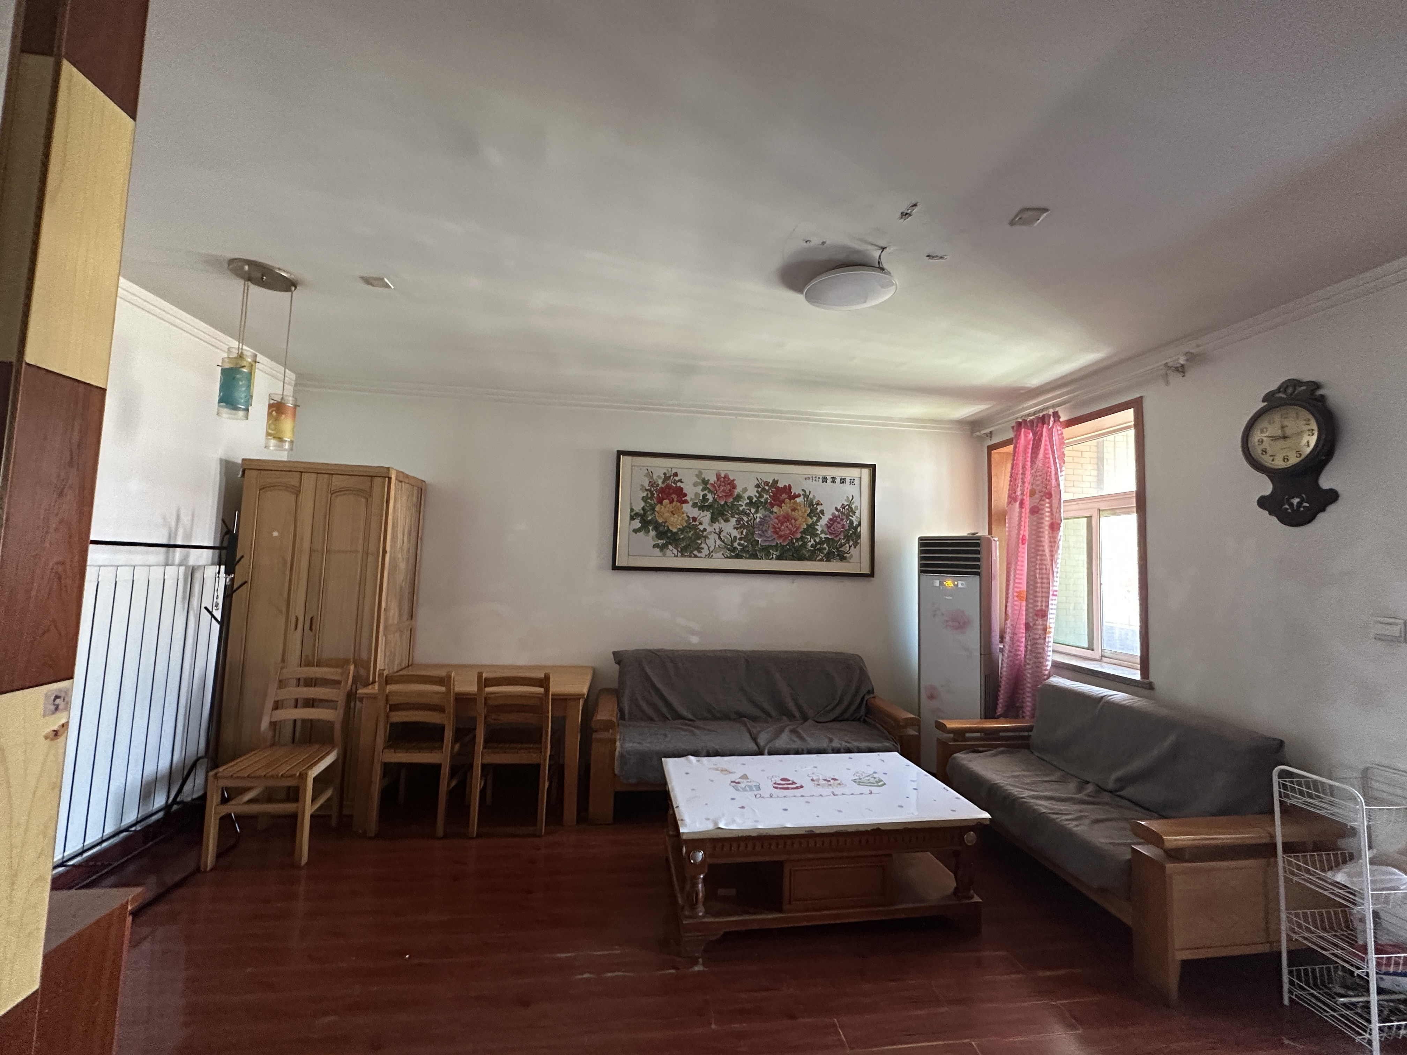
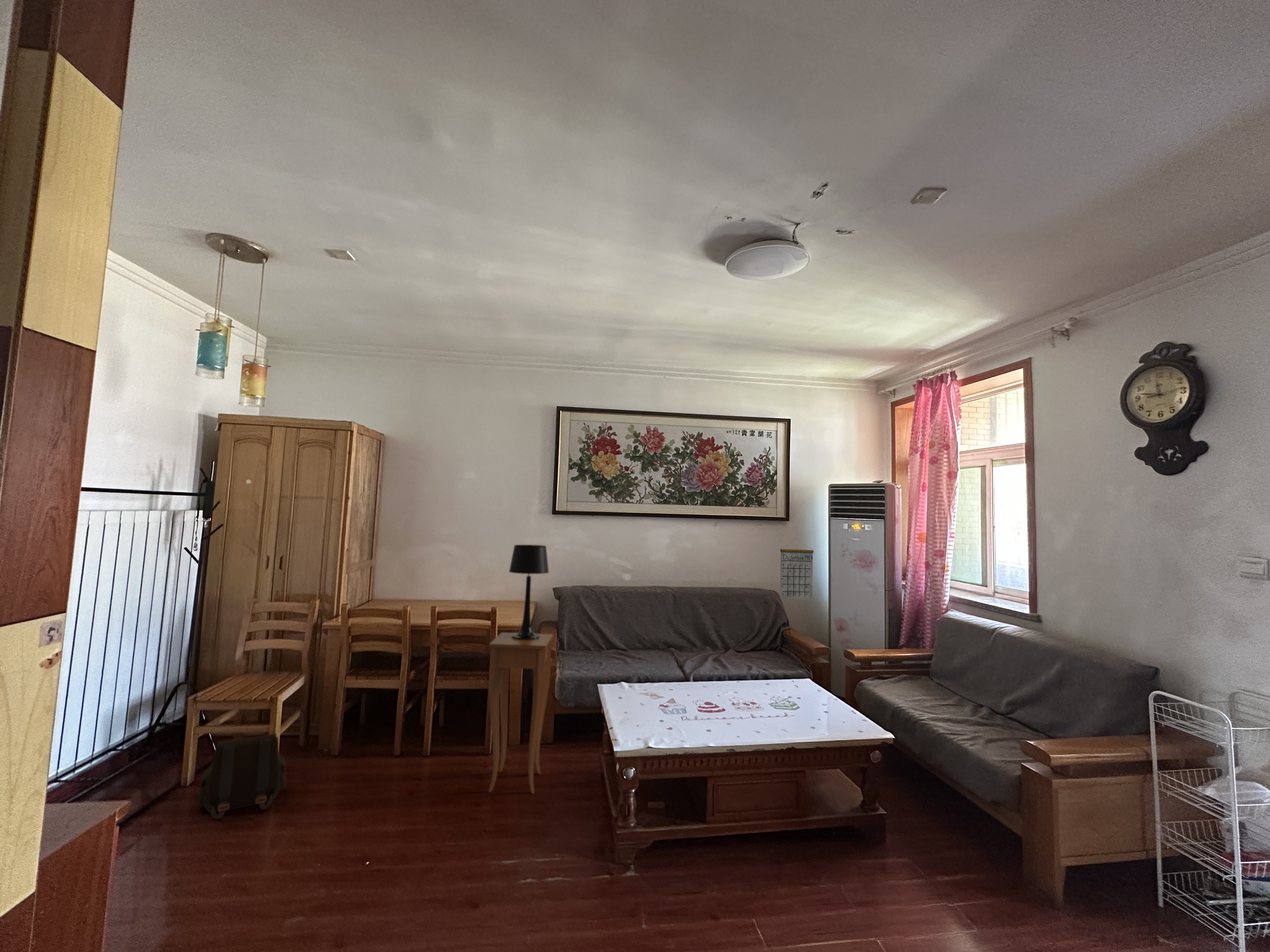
+ calendar [780,538,814,599]
+ table lamp [508,544,549,640]
+ satchel [197,733,287,820]
+ side table [488,632,553,794]
